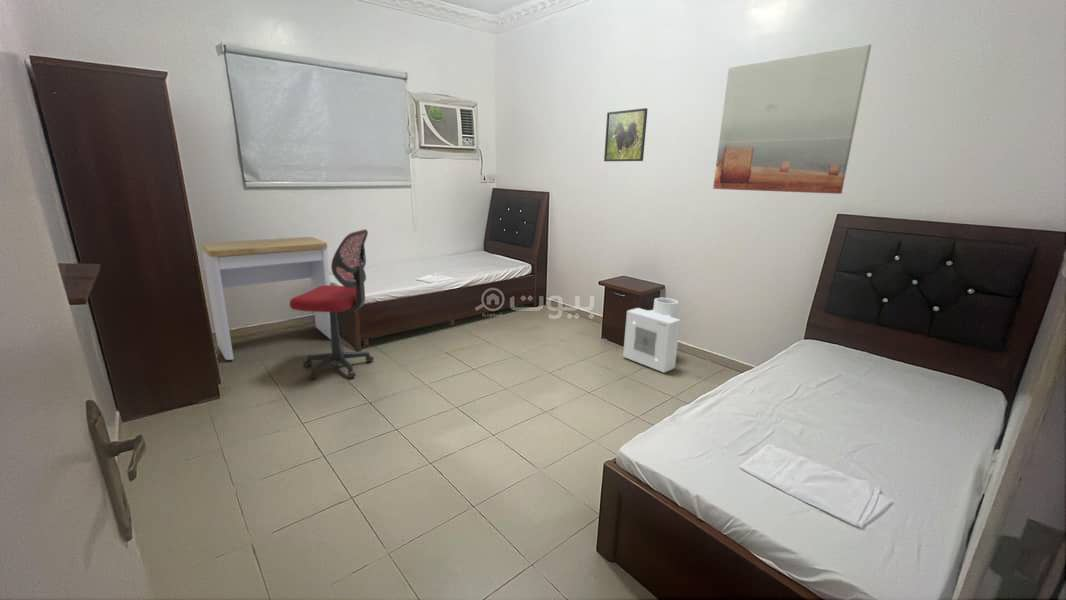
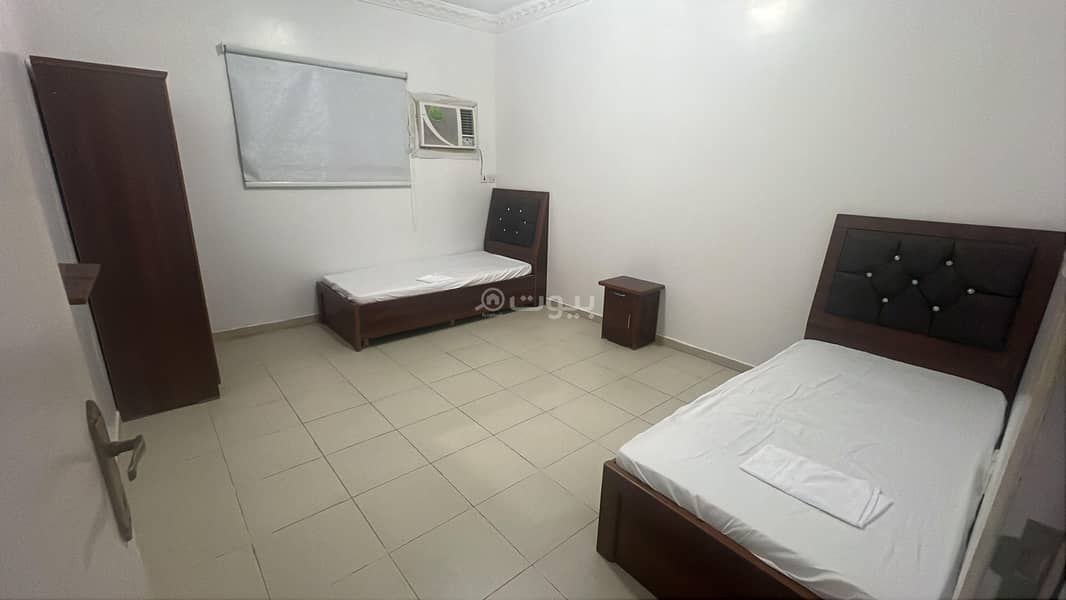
- air purifier [622,297,682,374]
- chair [289,229,375,380]
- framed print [603,107,649,162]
- wall art [712,43,873,195]
- desk [200,236,331,361]
